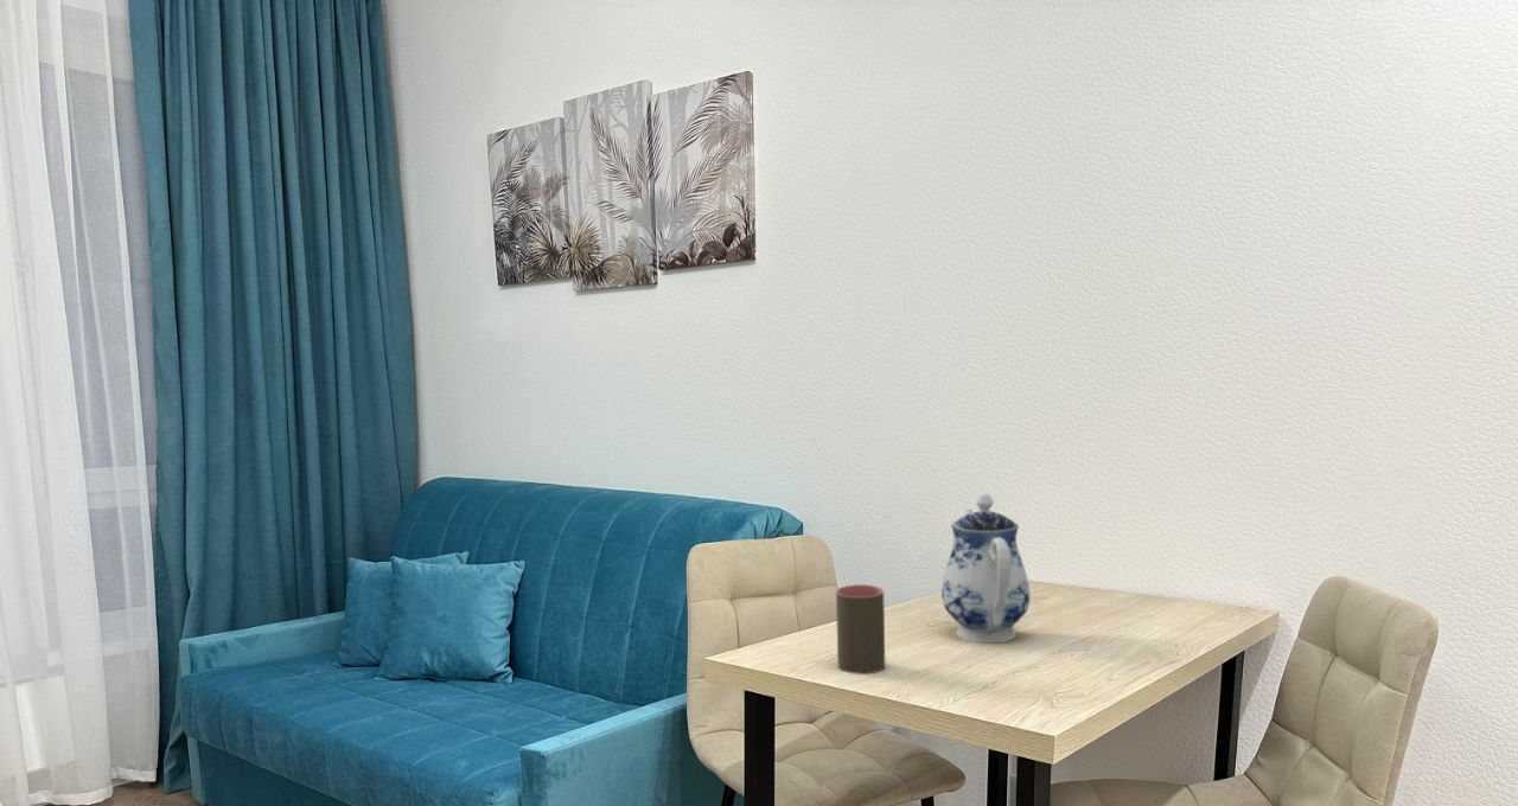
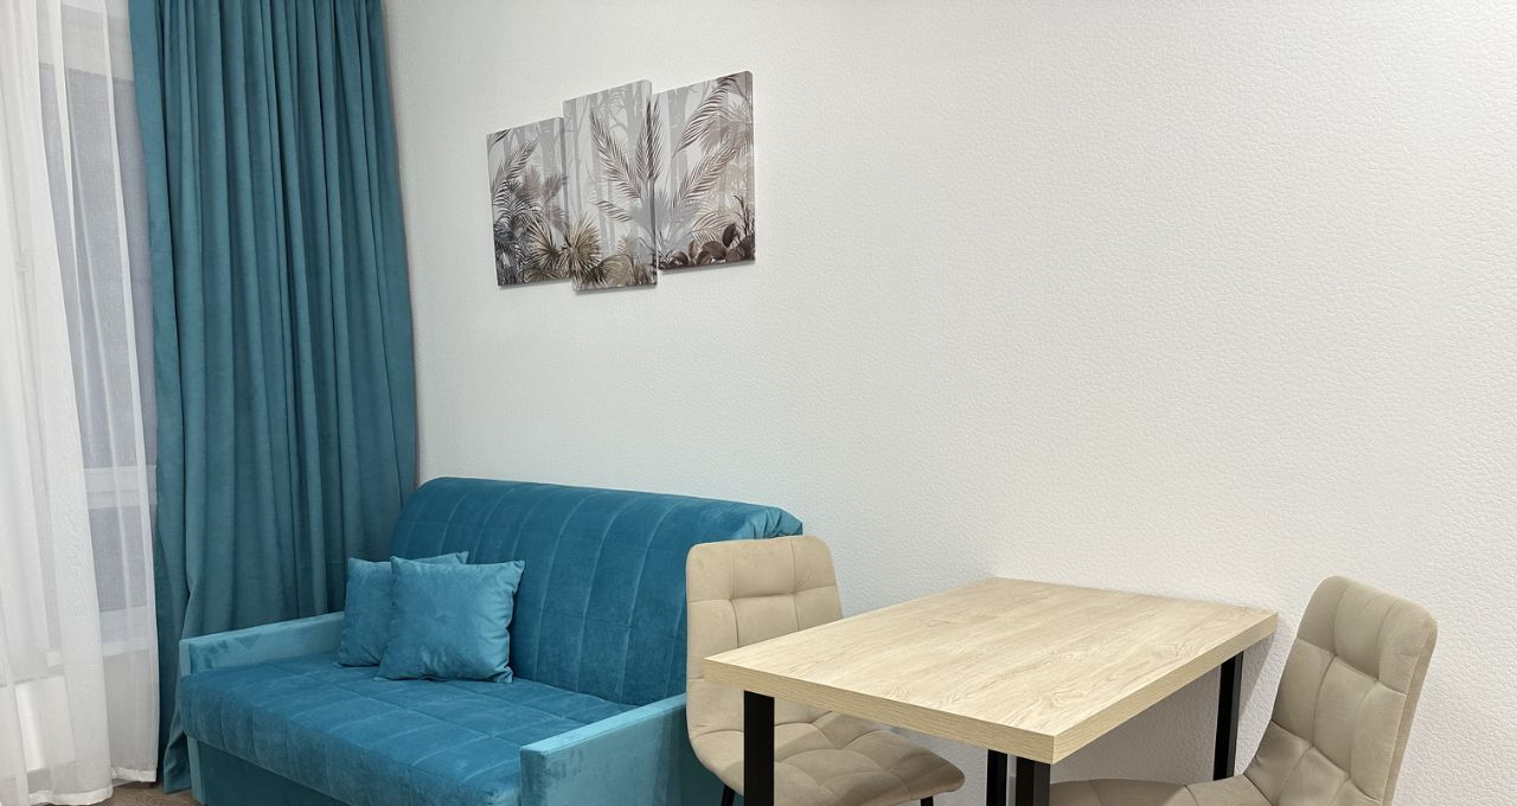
- teapot [940,493,1032,644]
- cup [835,583,887,674]
